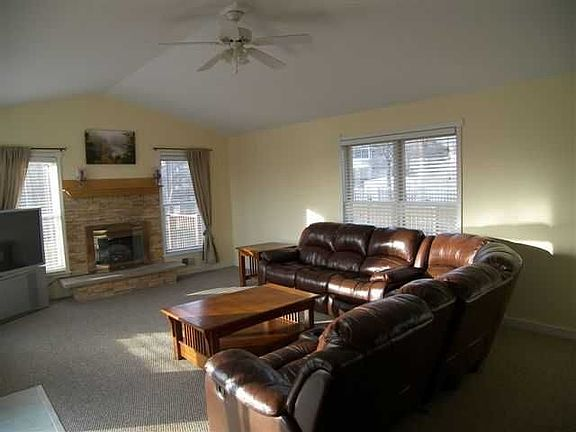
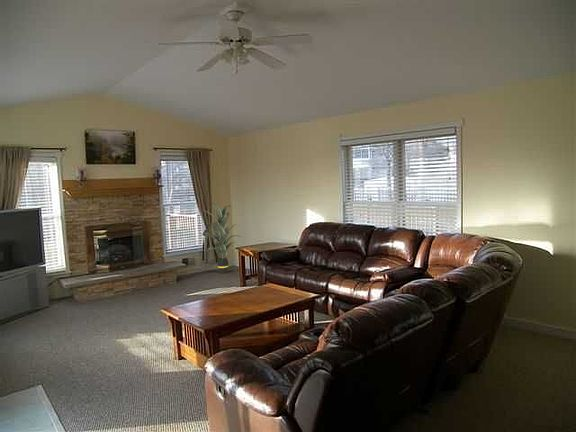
+ indoor plant [201,202,243,274]
